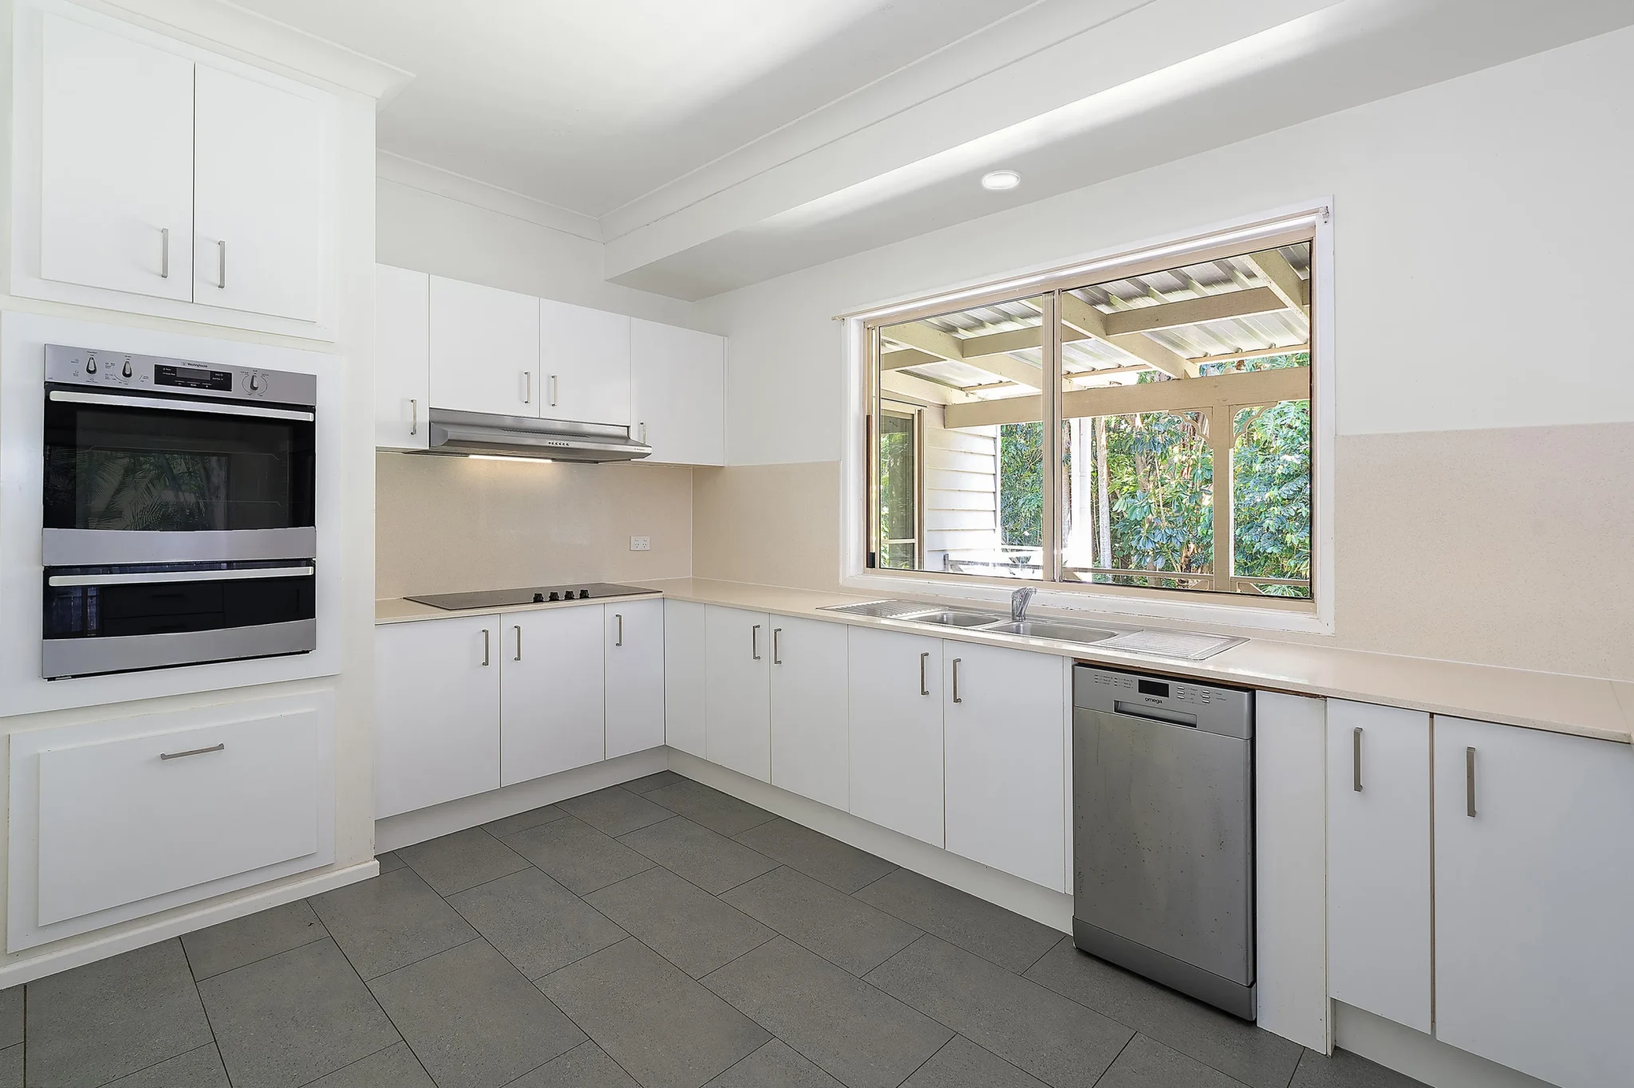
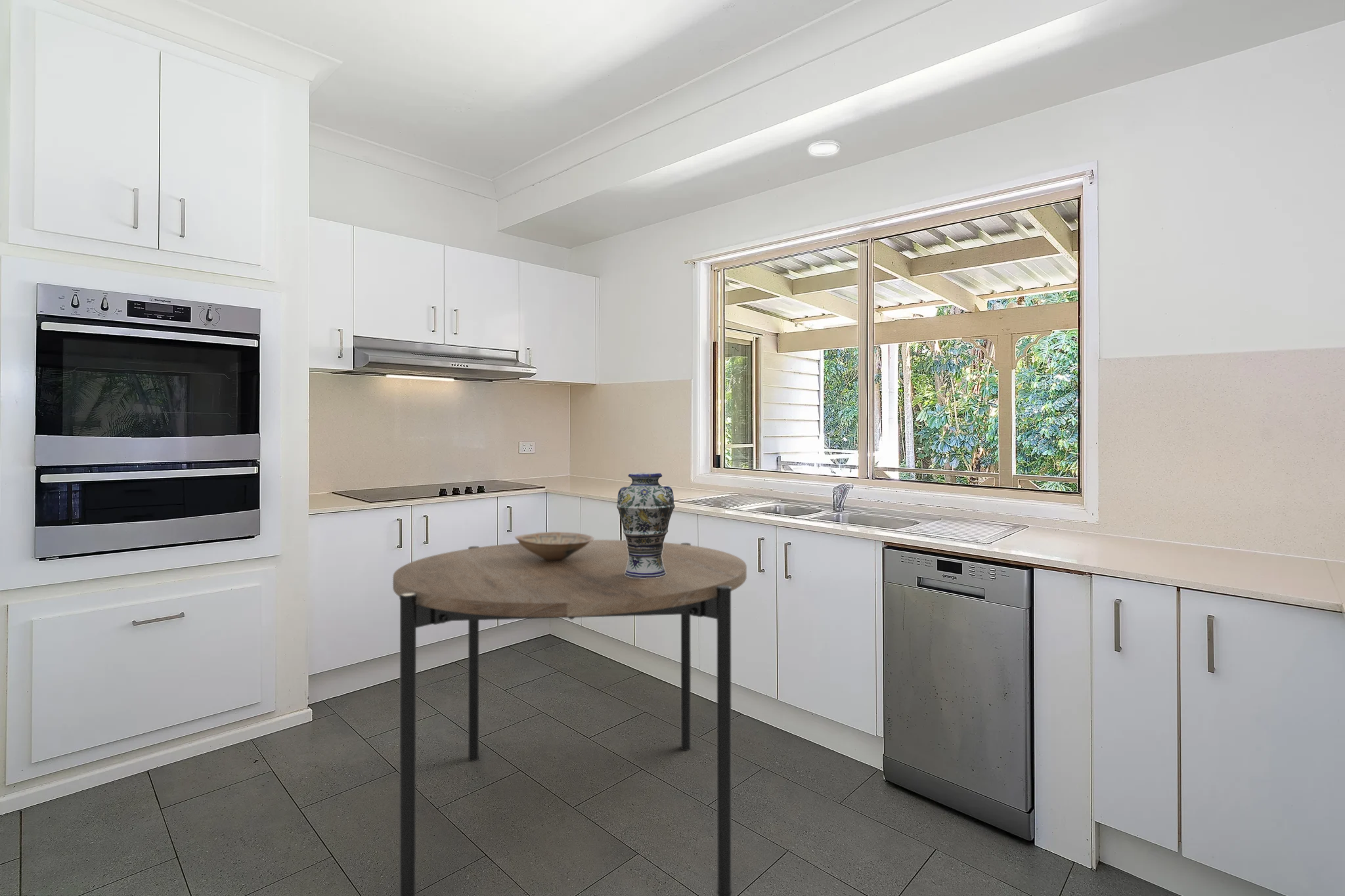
+ vase [616,472,676,578]
+ dining table [392,539,747,896]
+ bowl [514,531,595,561]
